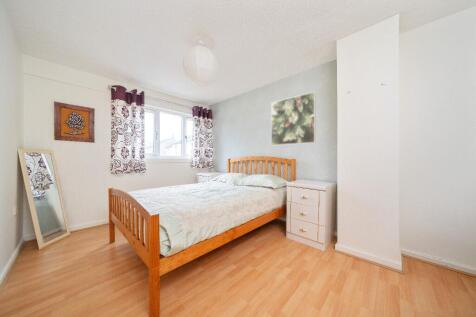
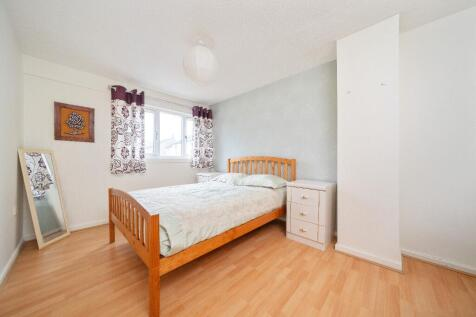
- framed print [270,91,316,146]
